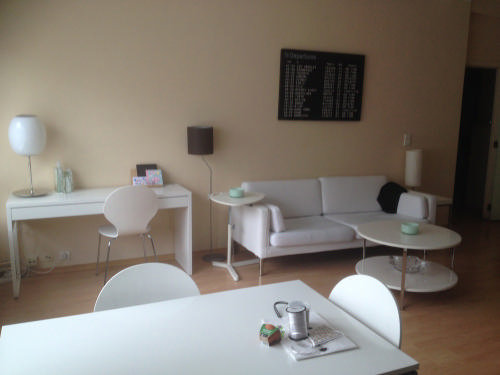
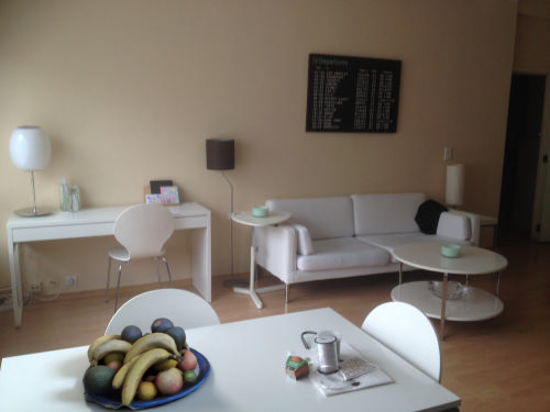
+ fruit bowl [81,316,211,411]
